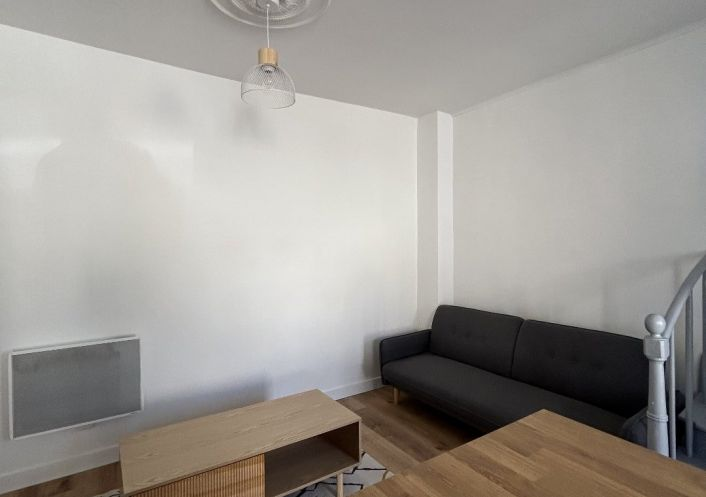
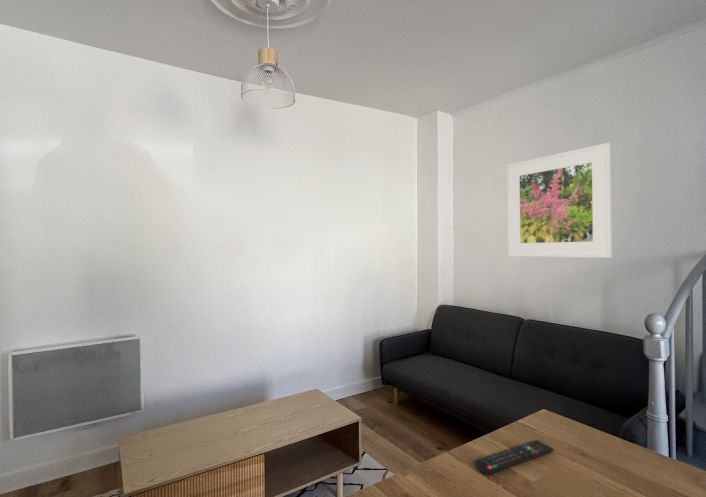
+ remote control [474,439,555,475]
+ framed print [506,142,613,259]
